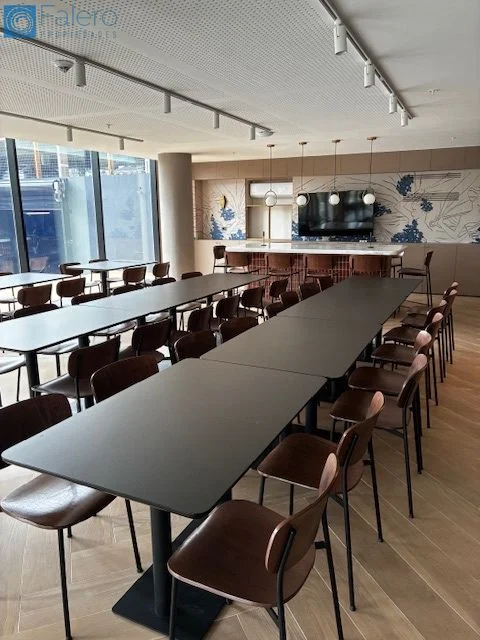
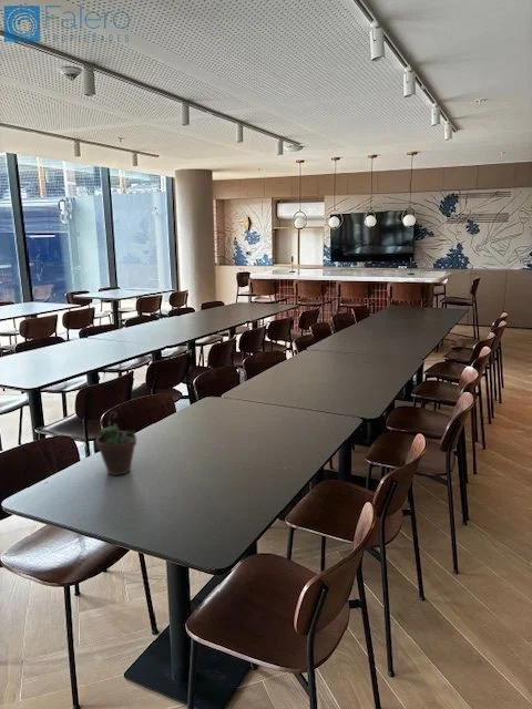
+ succulent plant [95,411,137,476]
